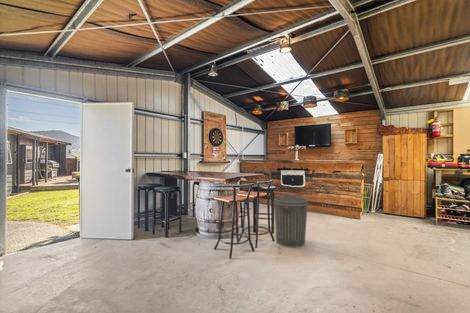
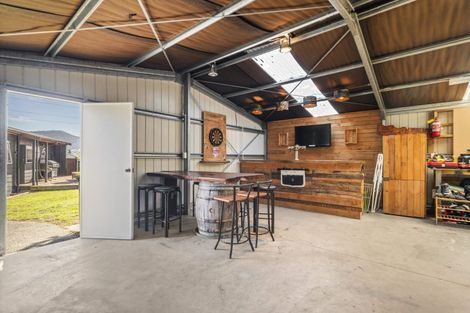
- trash can [273,193,309,249]
